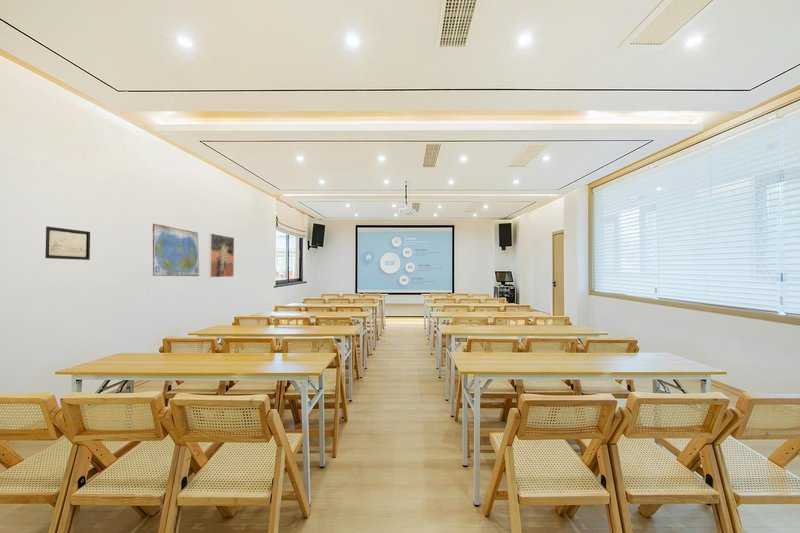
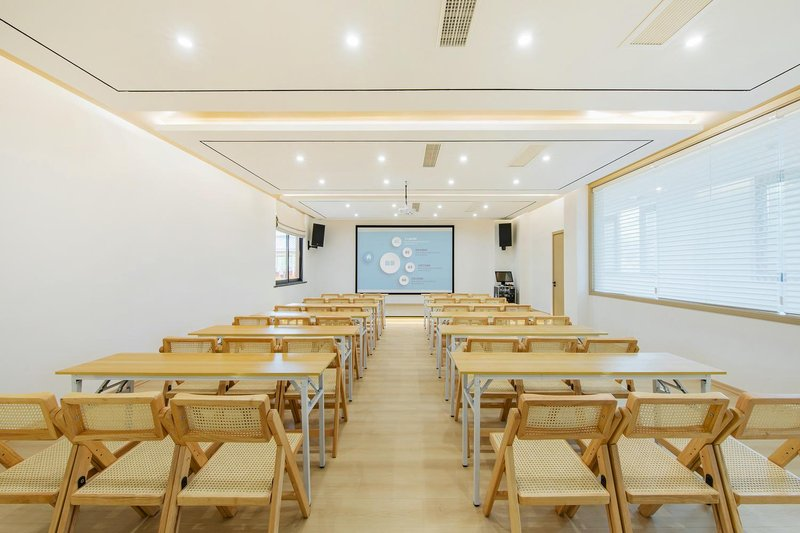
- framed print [208,232,235,278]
- wall art [44,225,91,261]
- world map [152,223,200,277]
